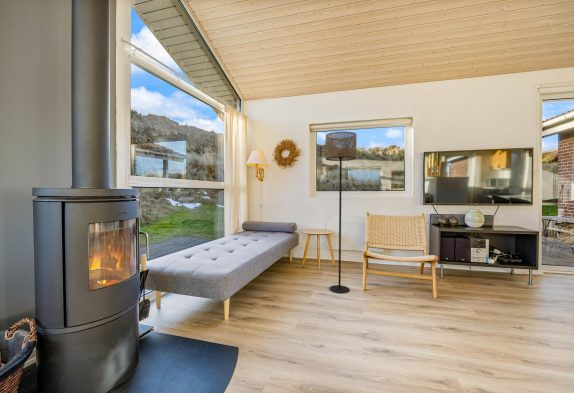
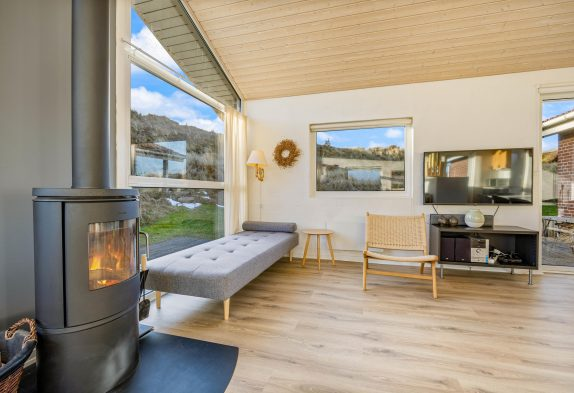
- floor lamp [325,131,358,294]
